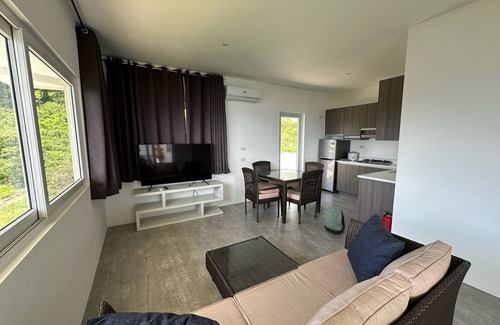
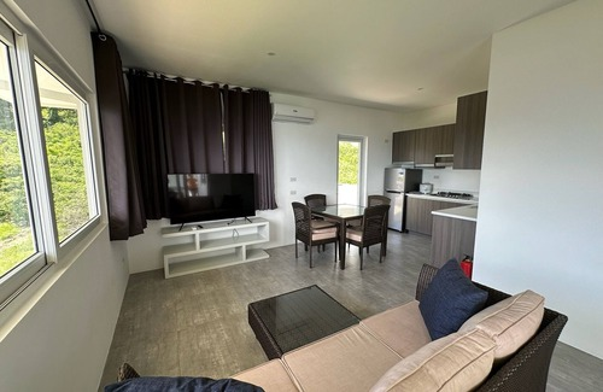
- backpack [322,206,346,235]
